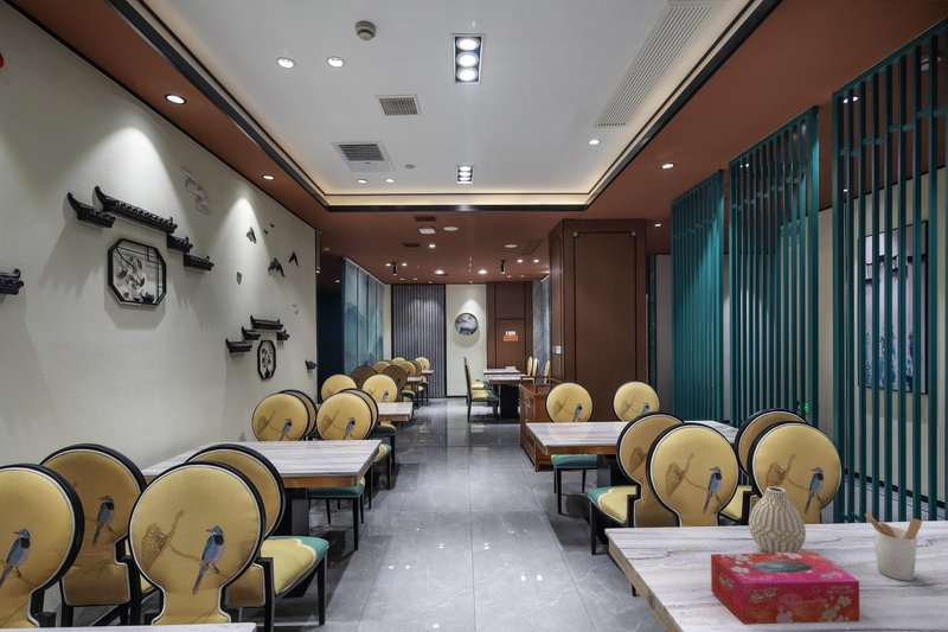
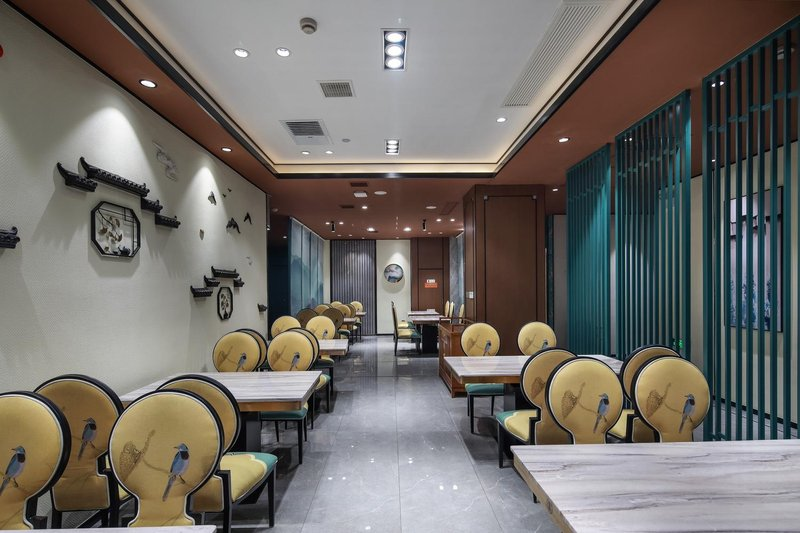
- vase [748,485,807,553]
- utensil holder [864,511,923,581]
- tissue box [710,551,860,626]
